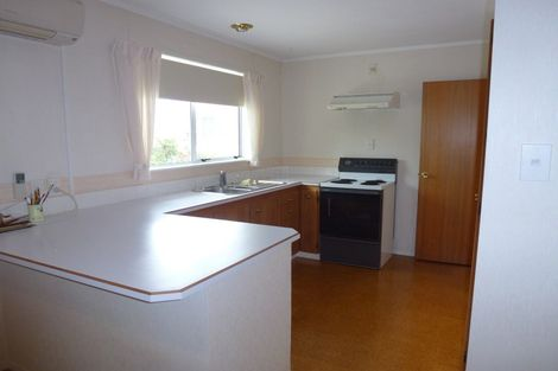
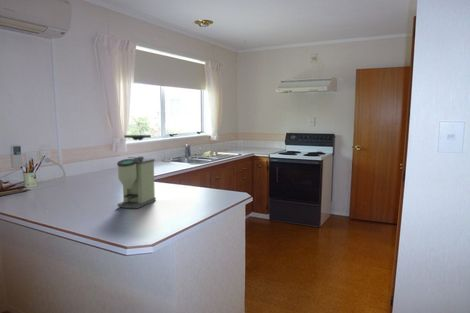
+ coffee grinder [116,134,157,209]
